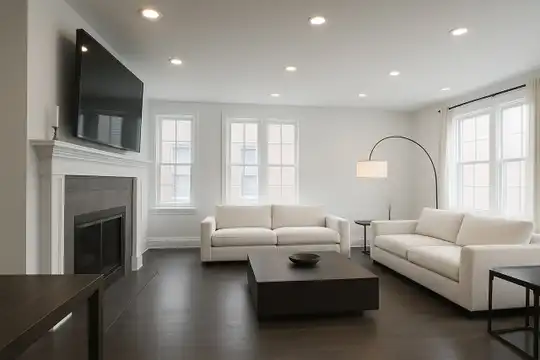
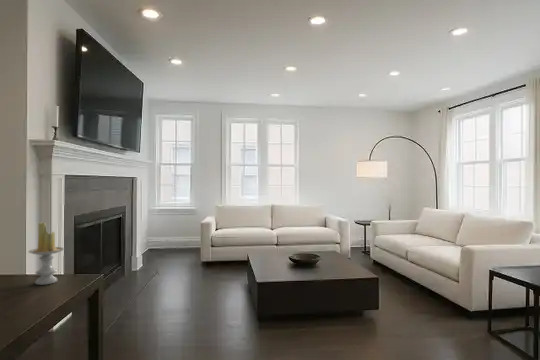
+ candle [27,221,65,286]
